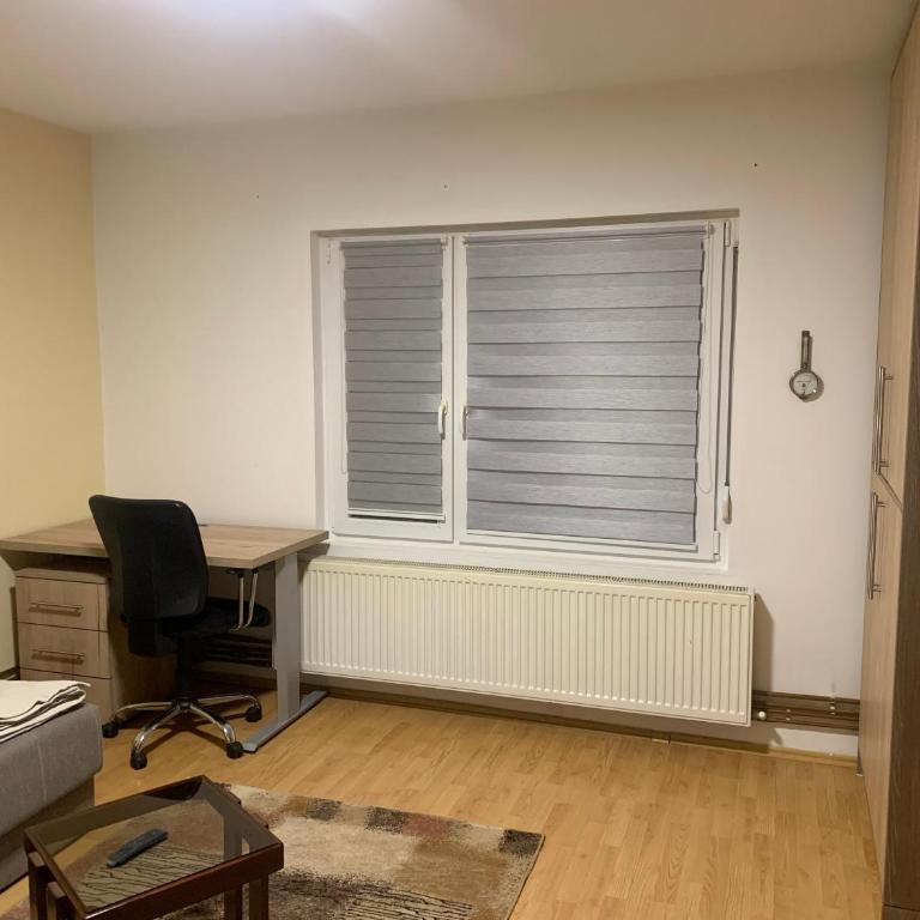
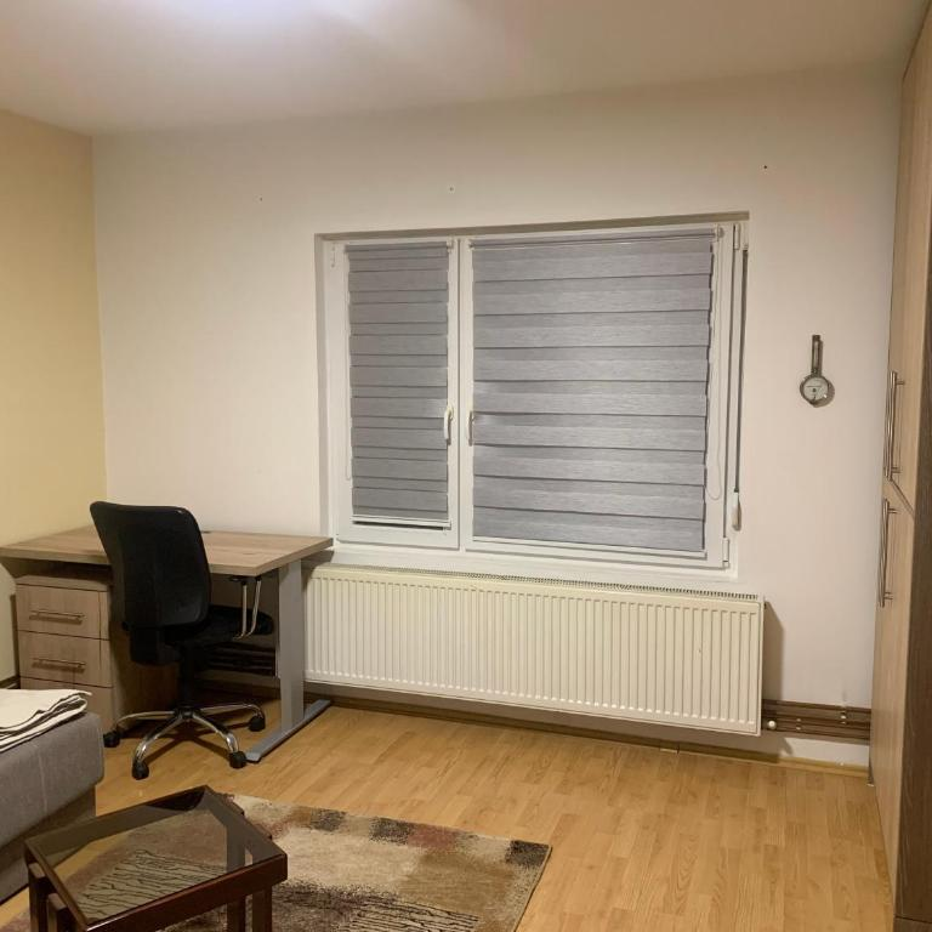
- remote control [107,827,170,867]
